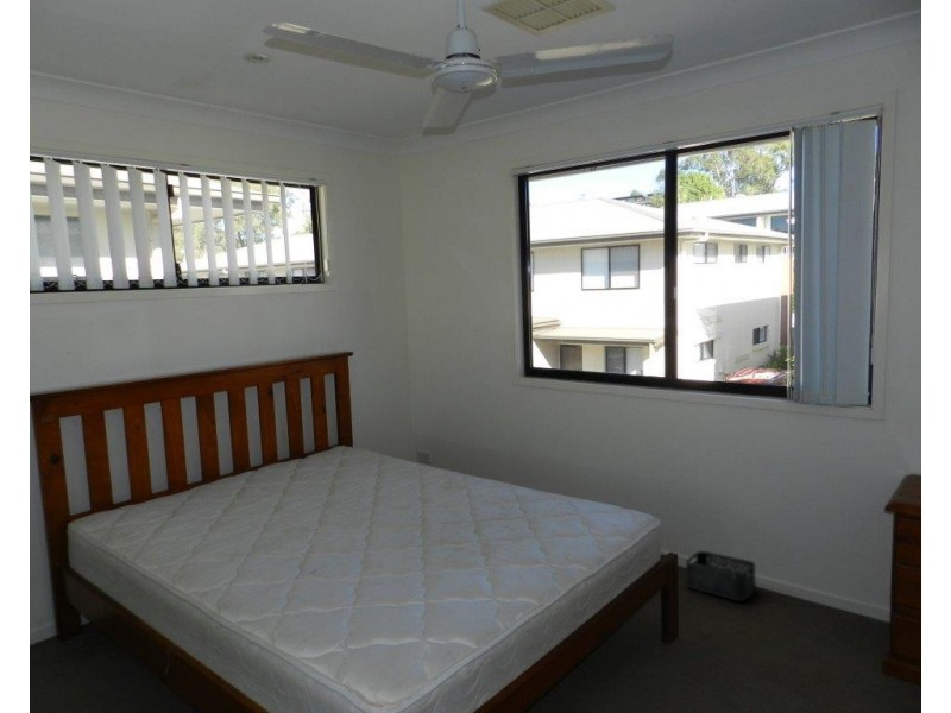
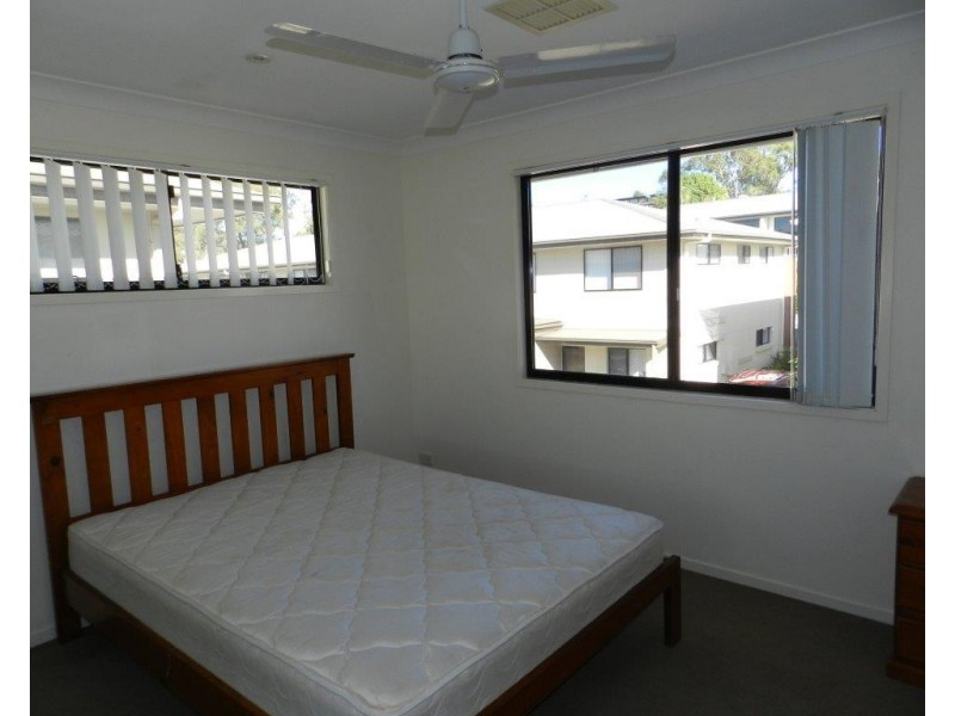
- storage bin [685,550,757,602]
